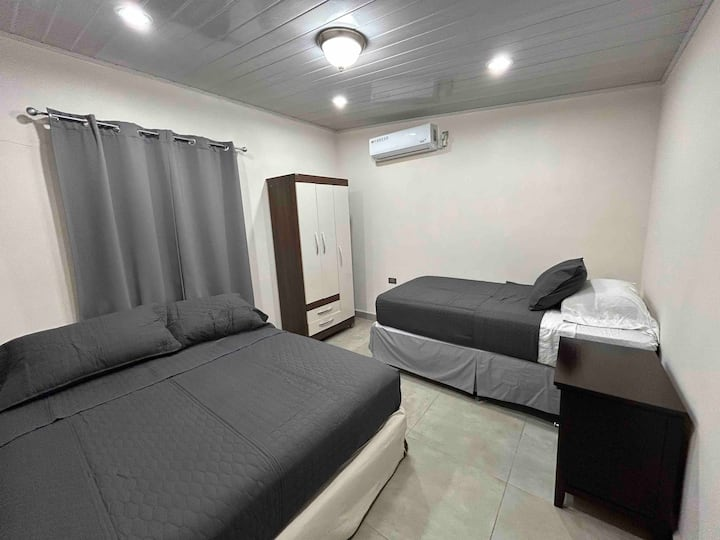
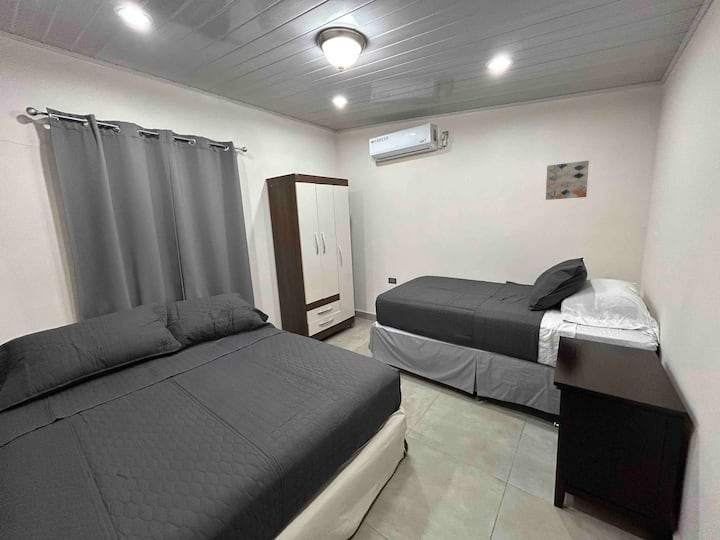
+ wall art [545,160,590,201]
